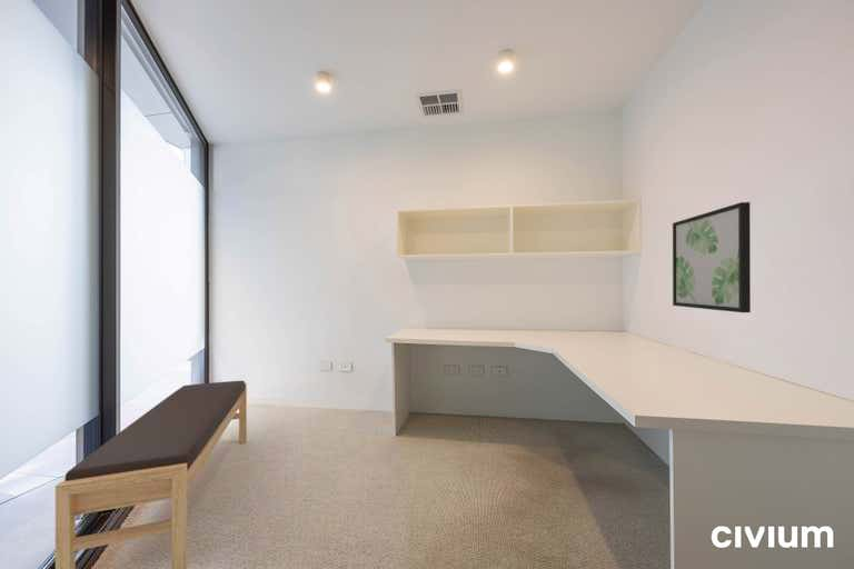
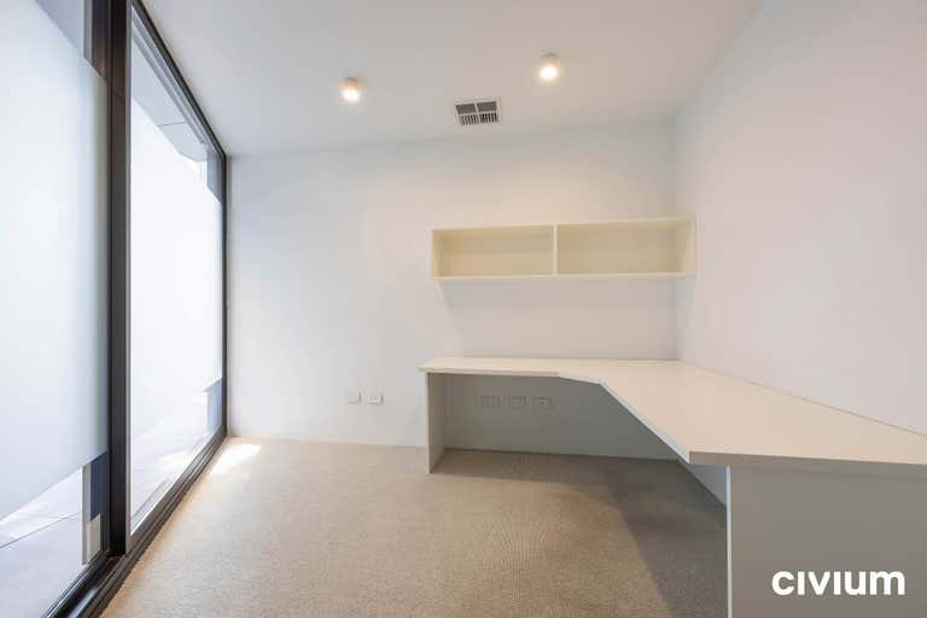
- wall art [672,201,752,313]
- bench [54,379,248,569]
